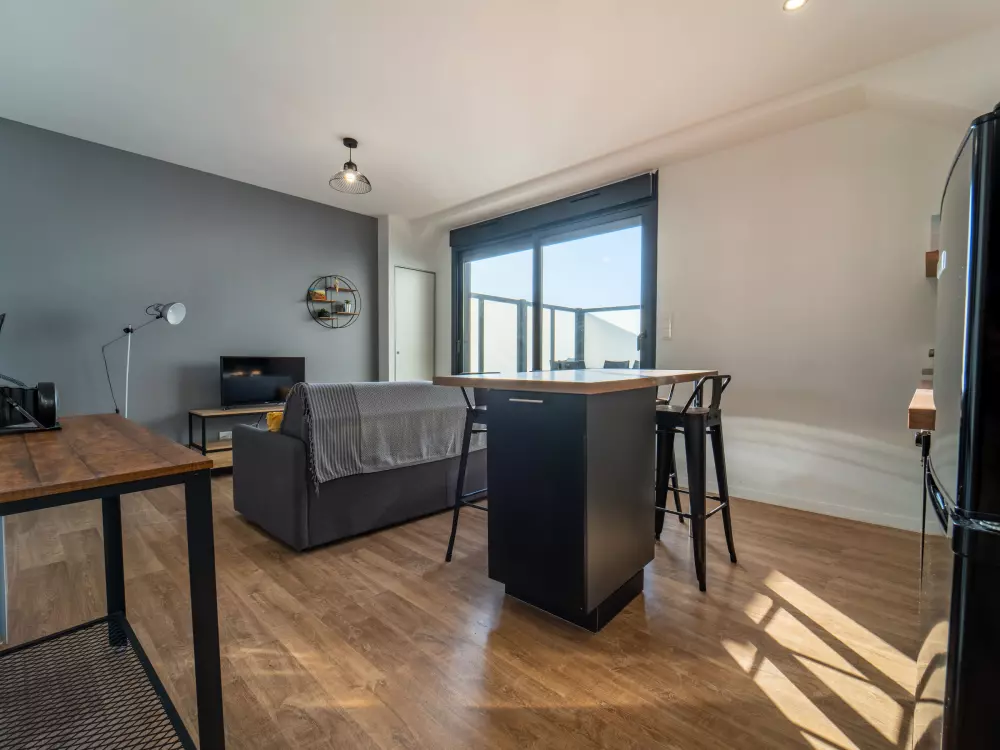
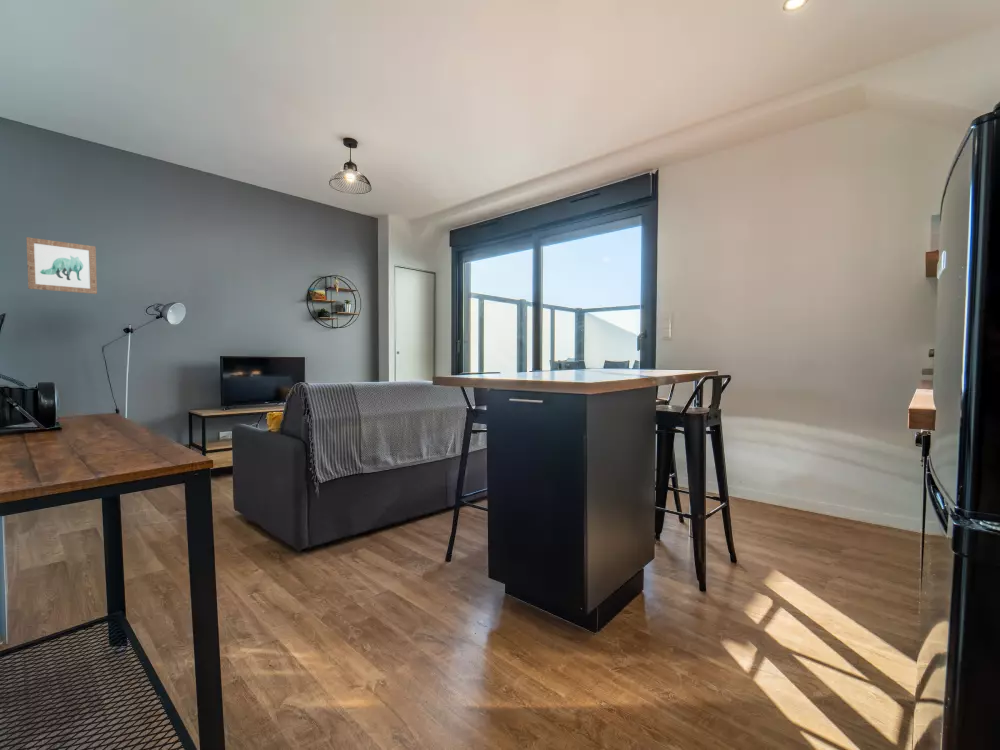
+ wall art [25,236,98,295]
